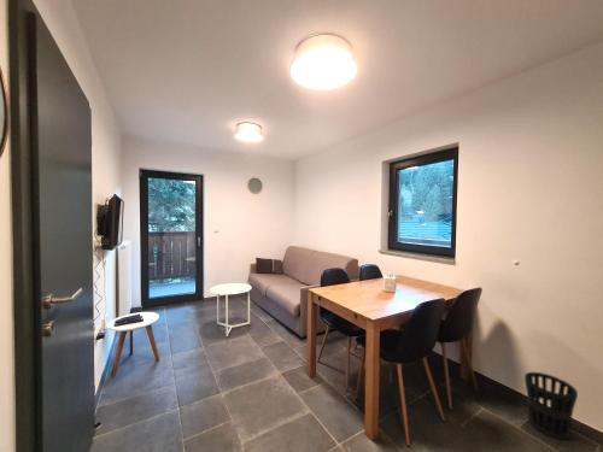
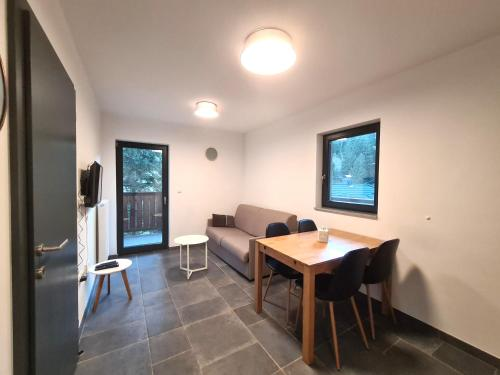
- wastebasket [523,371,579,440]
